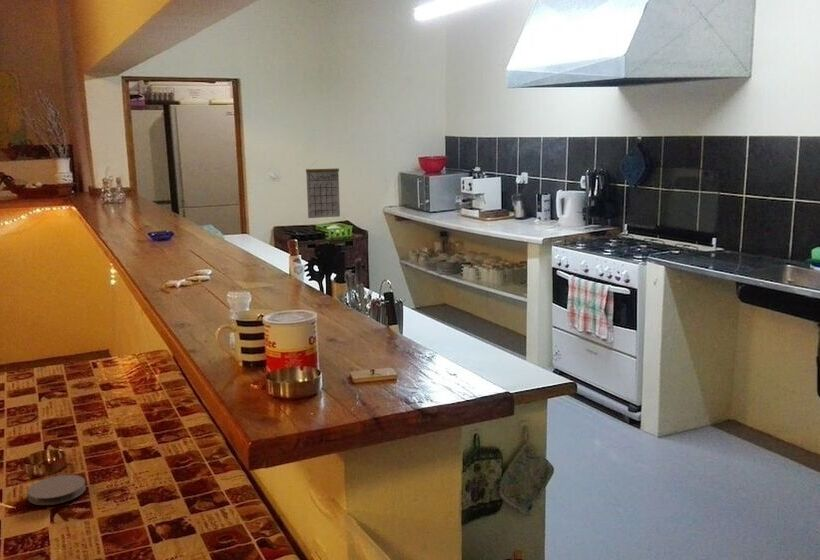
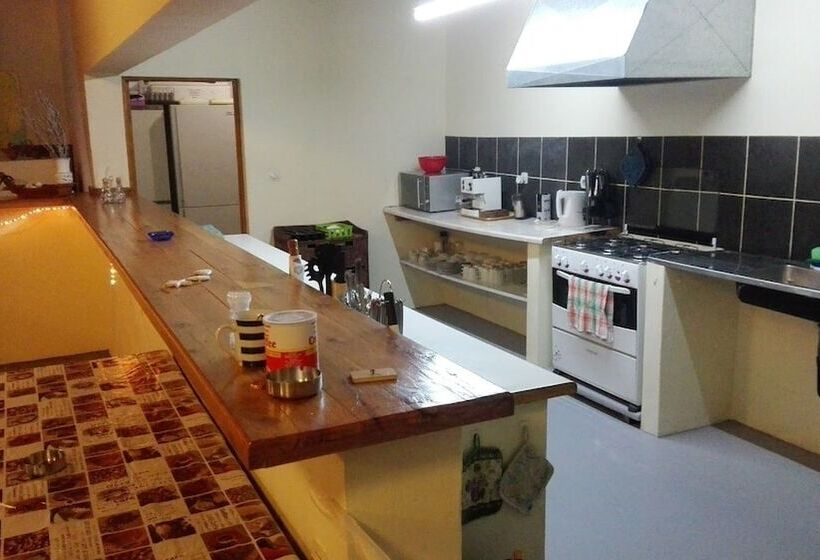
- coaster [26,474,87,506]
- calendar [305,160,341,219]
